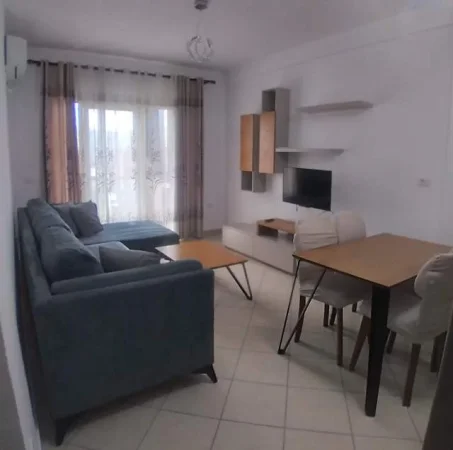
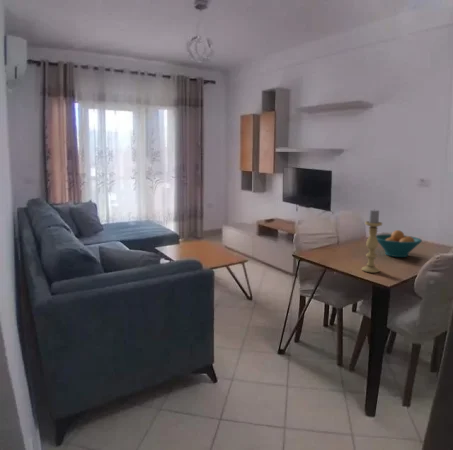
+ fruit bowl [376,229,423,258]
+ candle holder [361,208,383,274]
